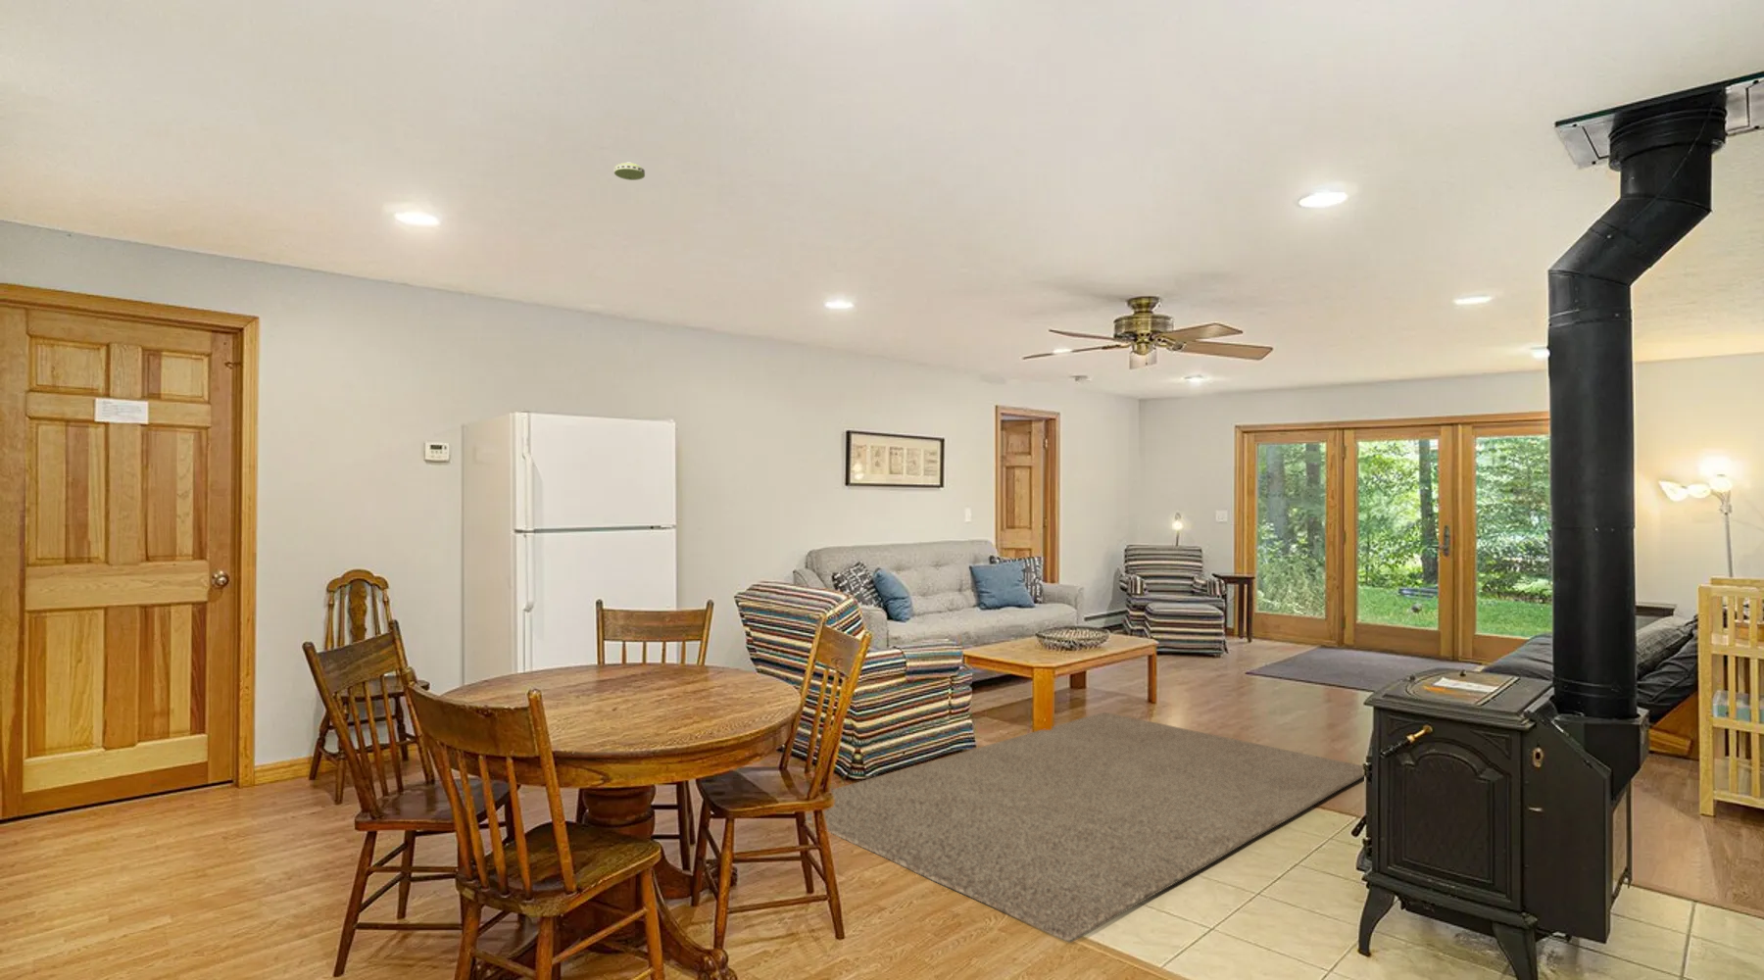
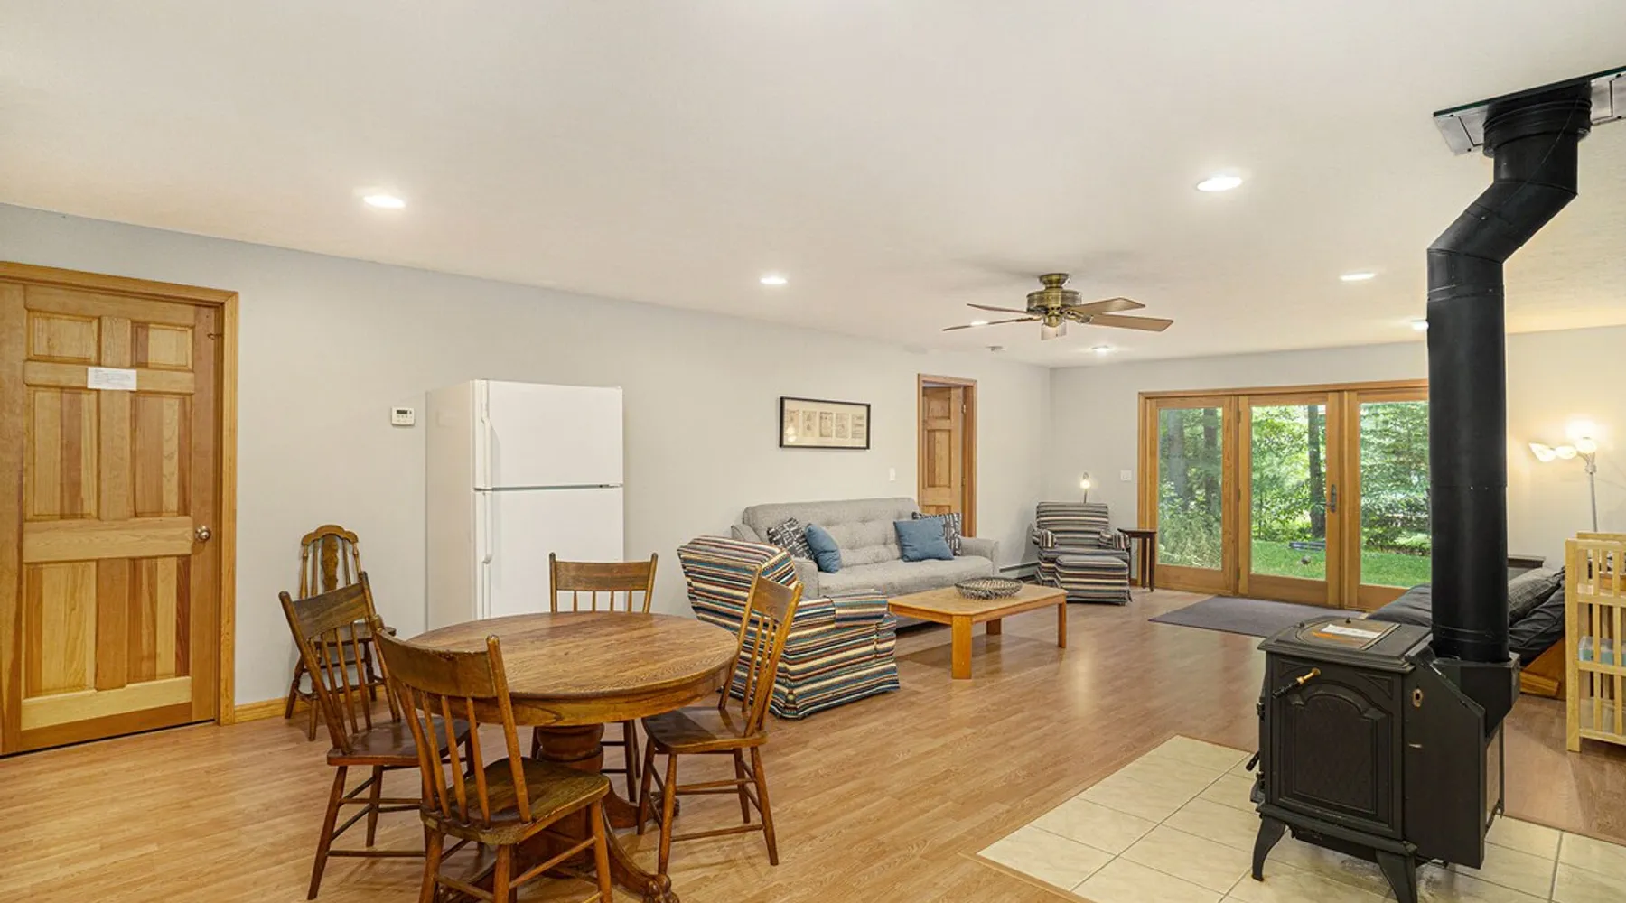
- rug [806,712,1365,944]
- smoke detector [613,162,646,181]
